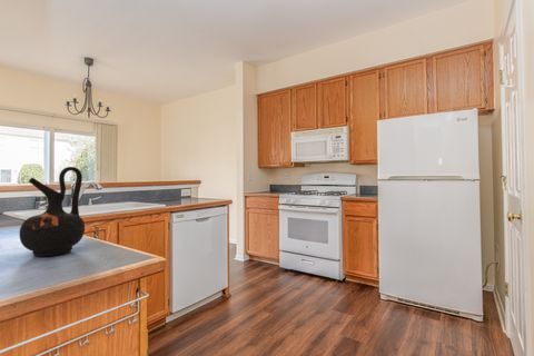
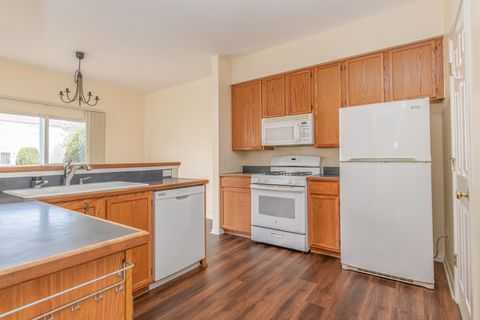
- ceramic jug [19,166,86,258]
